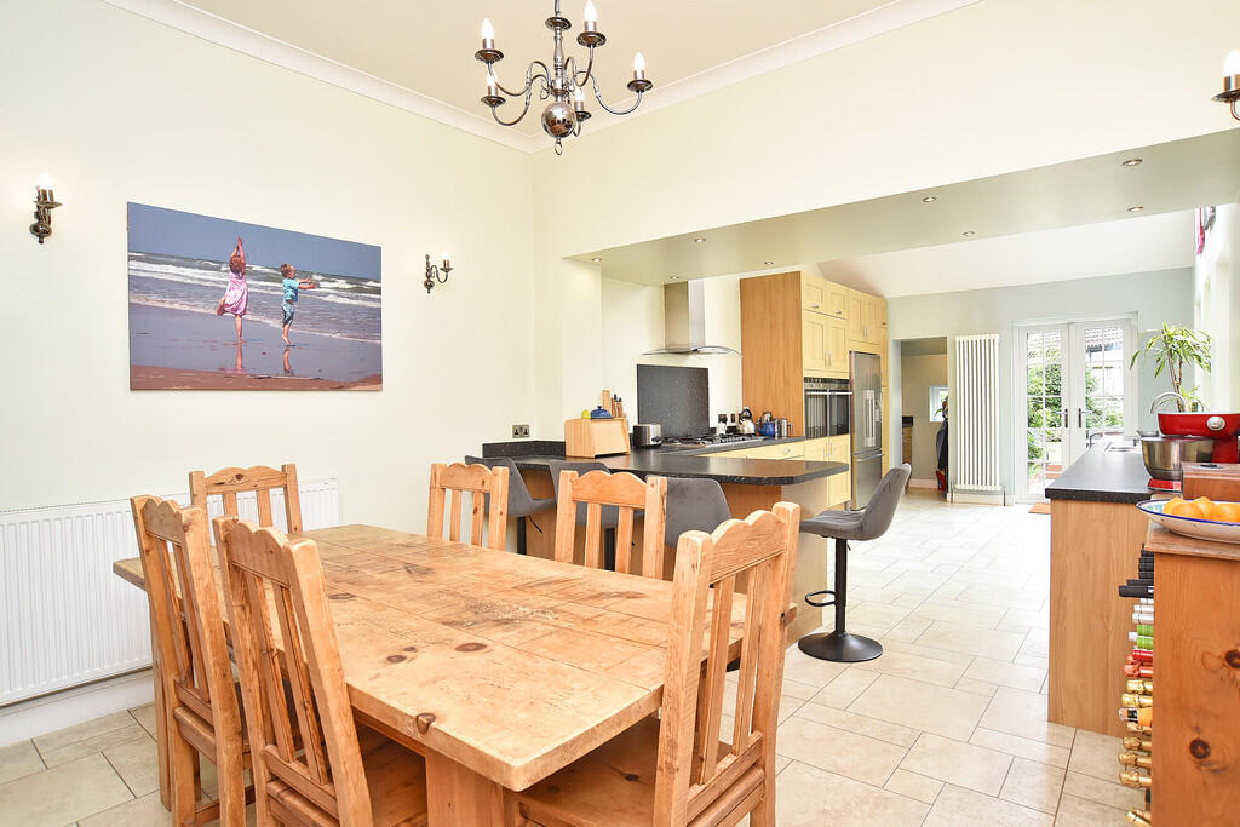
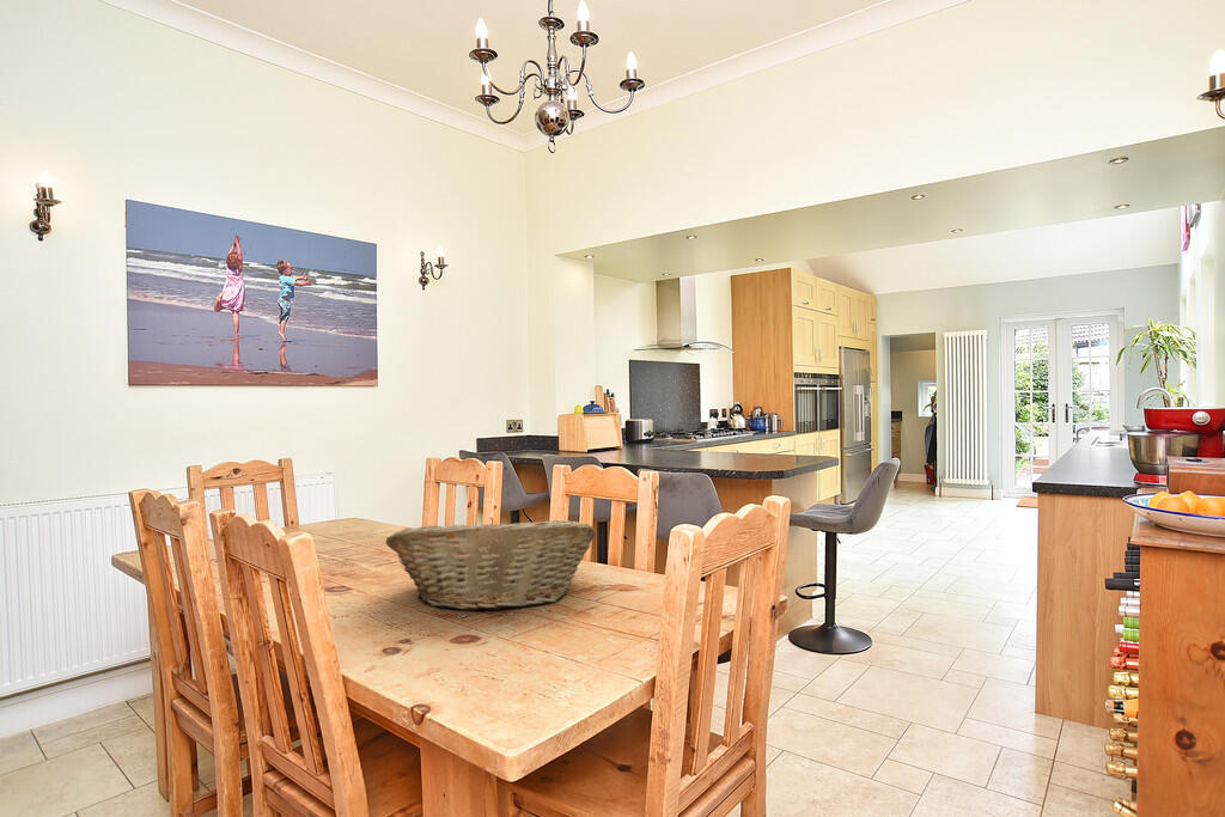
+ fruit basket [385,517,597,611]
